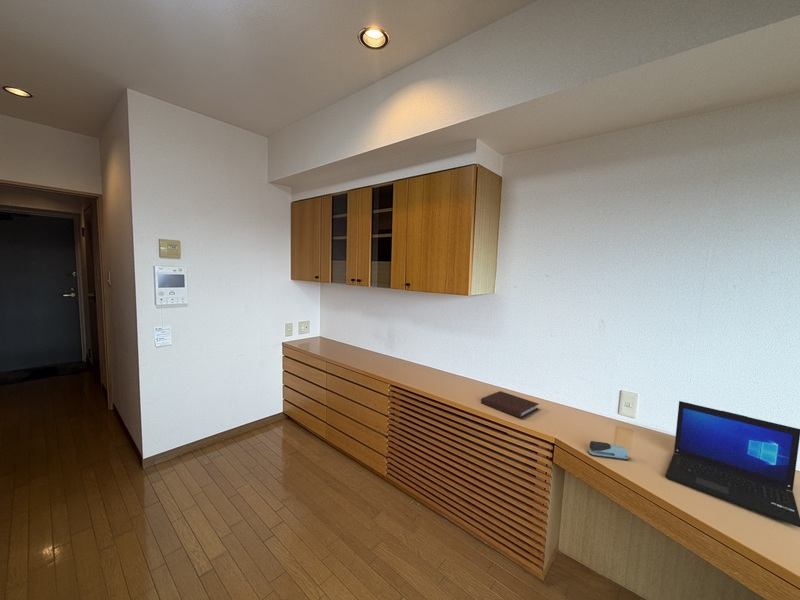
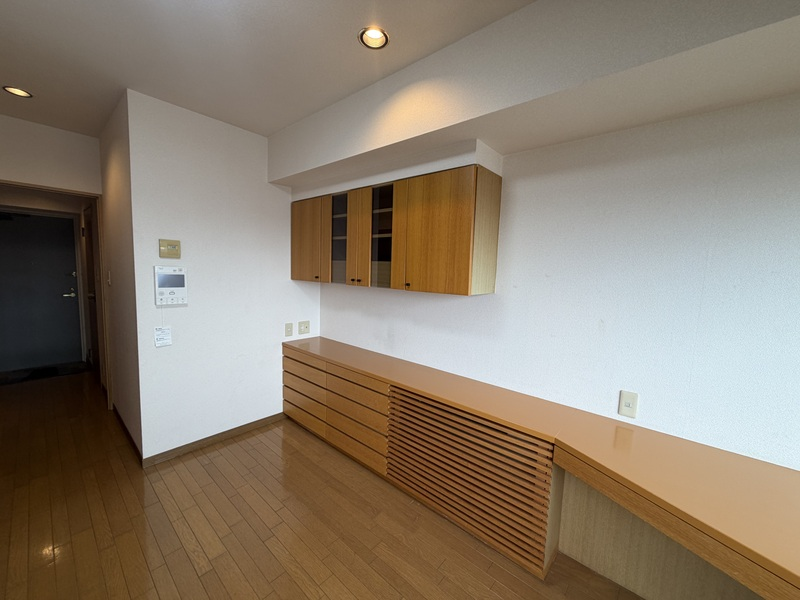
- laptop [664,400,800,528]
- stapler [586,440,630,461]
- notebook [480,390,540,419]
